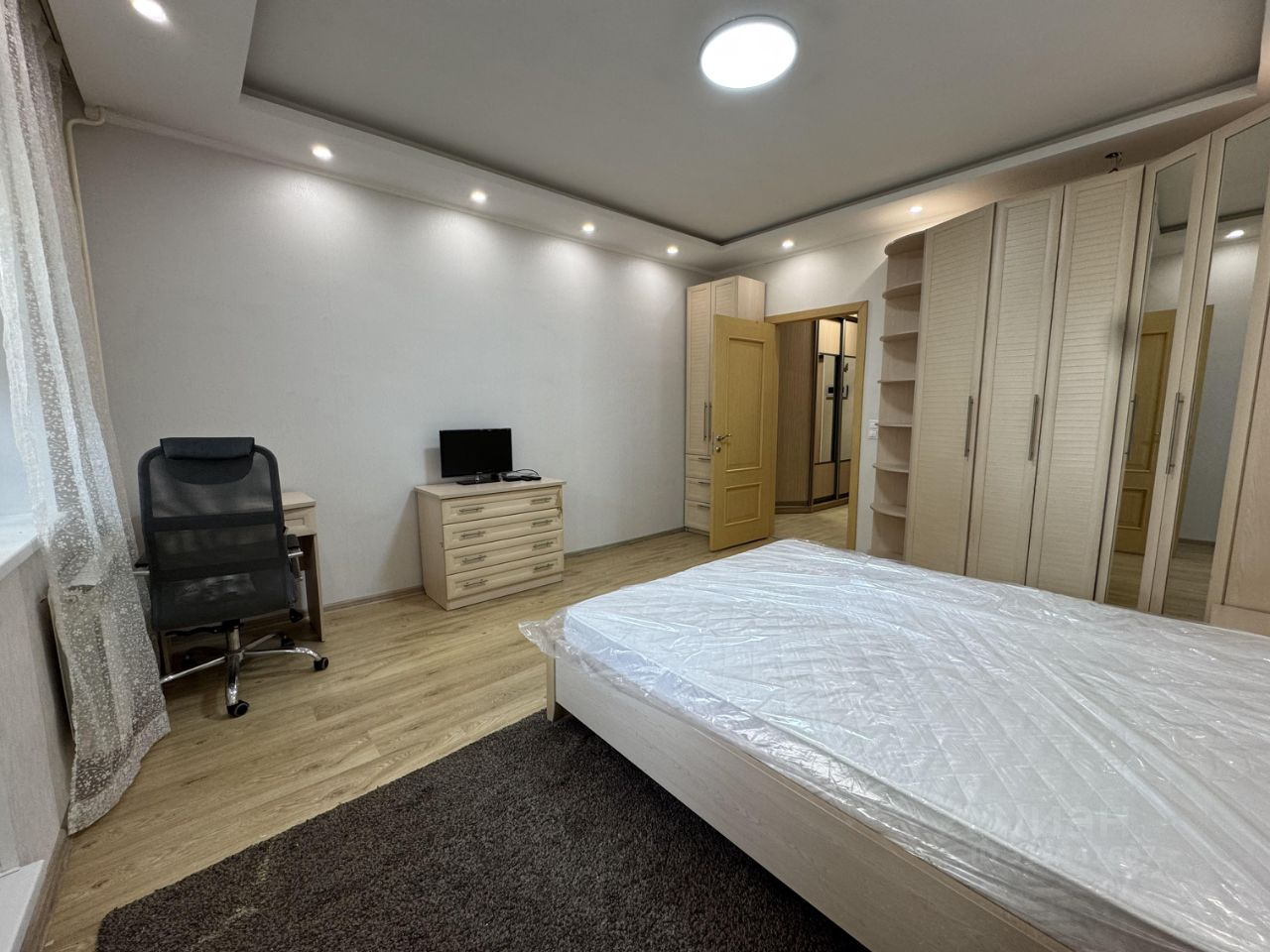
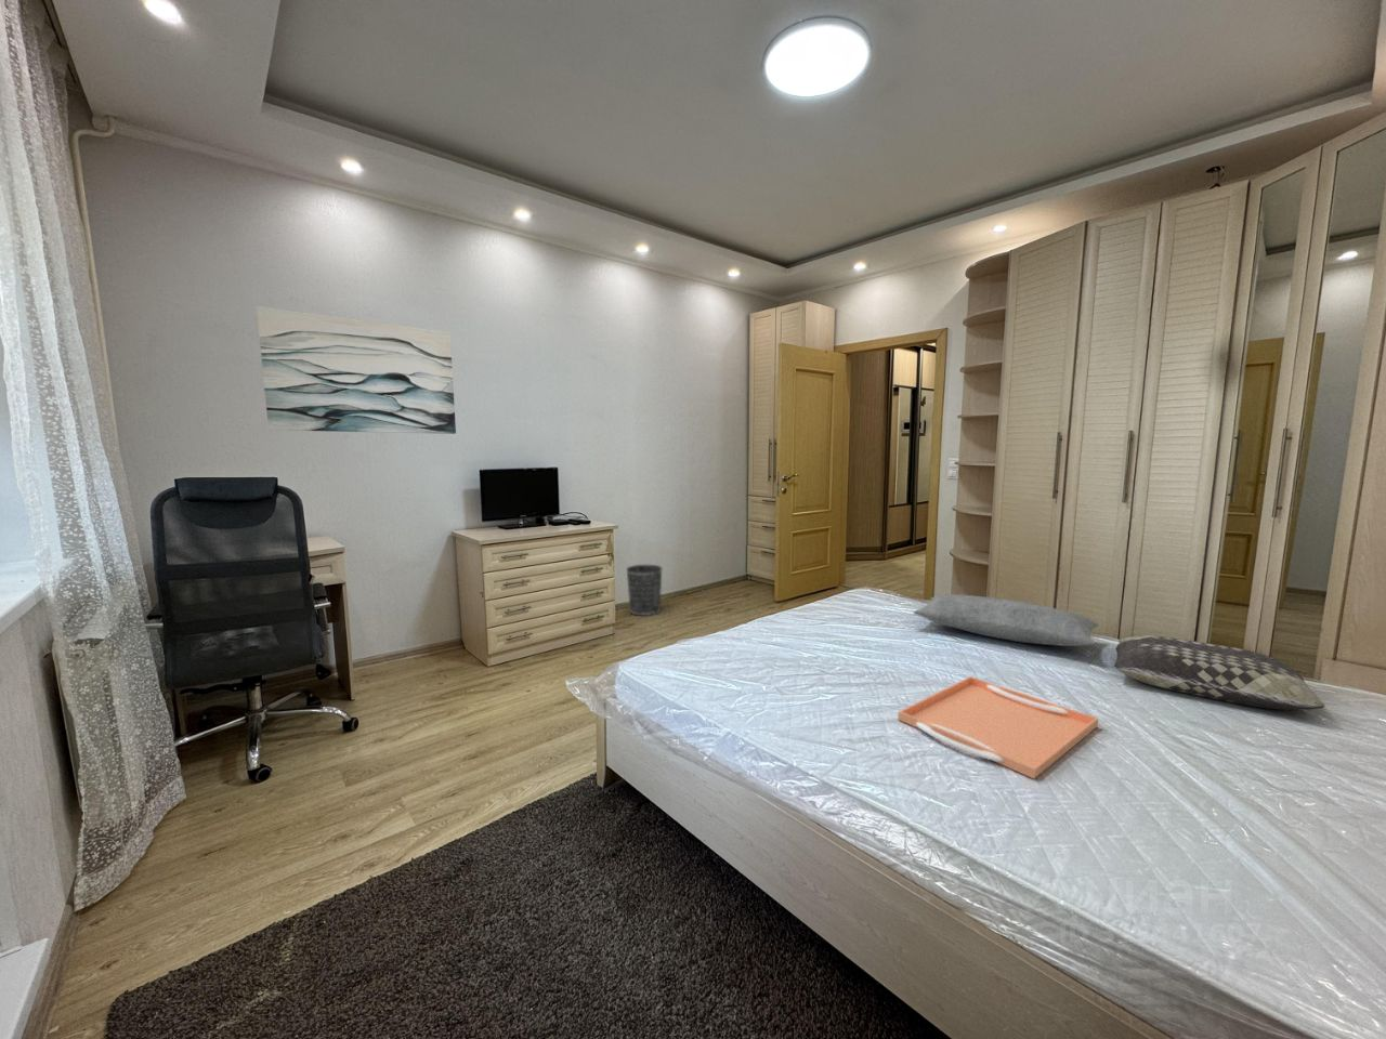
+ cushion [1113,634,1326,712]
+ pillow [912,593,1100,647]
+ serving tray [897,676,1099,779]
+ wall art [255,306,457,435]
+ wastebasket [625,564,662,617]
